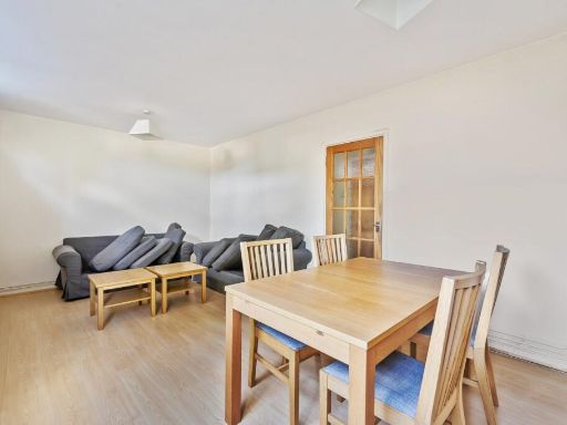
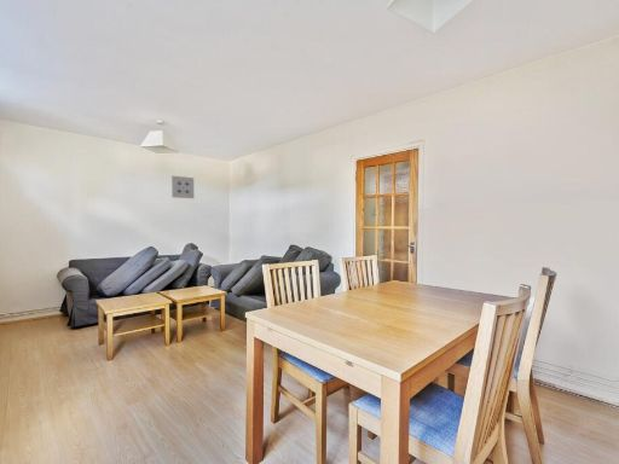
+ wall art [170,175,195,199]
